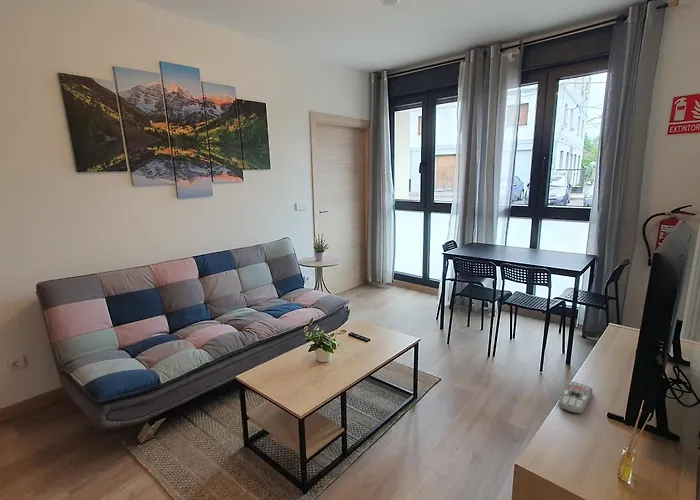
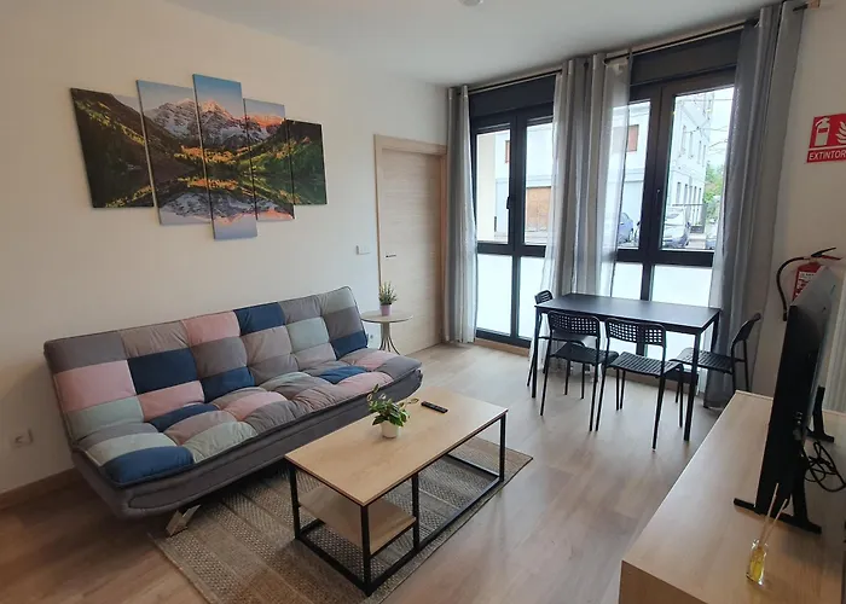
- remote control [558,380,593,415]
